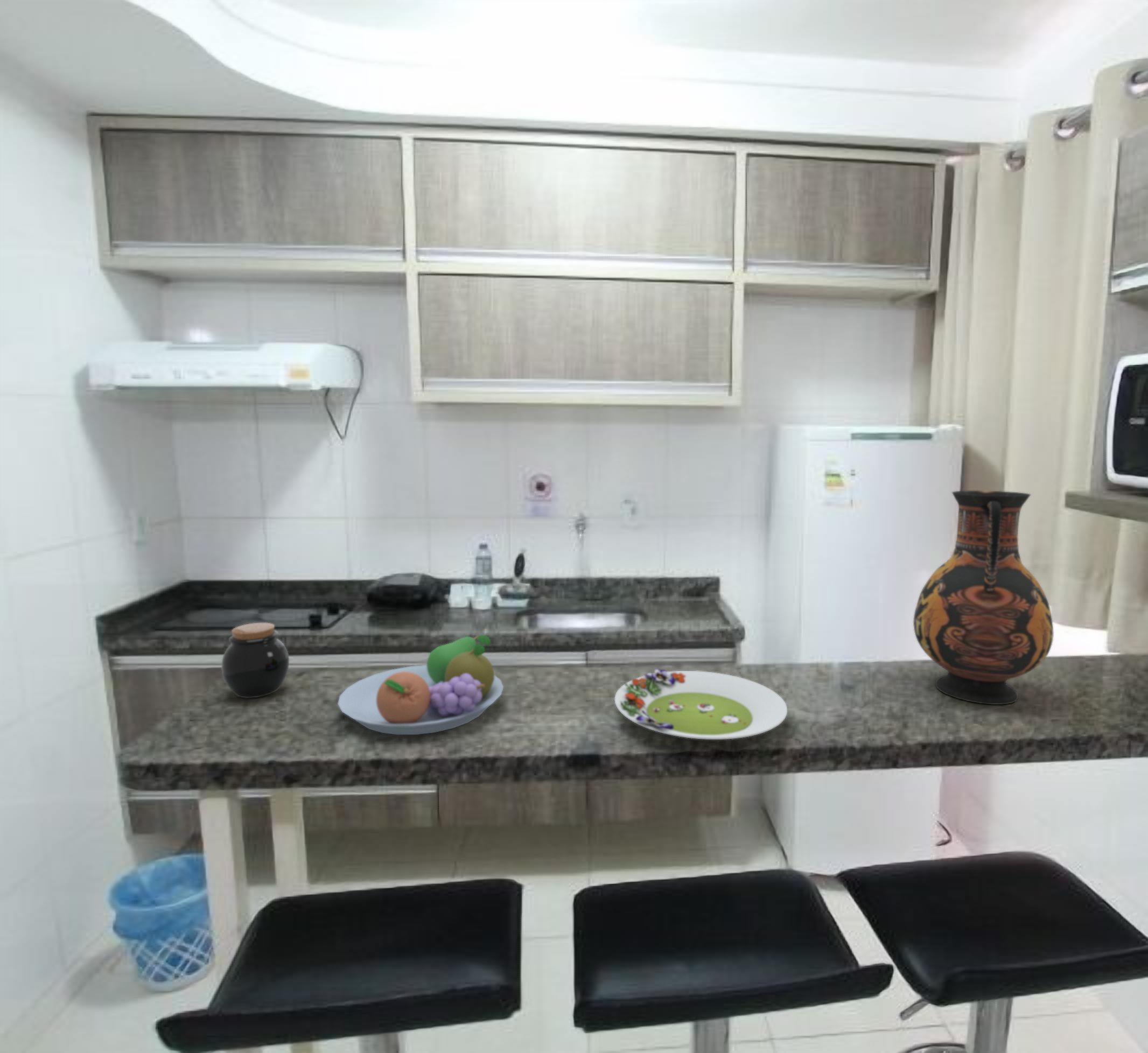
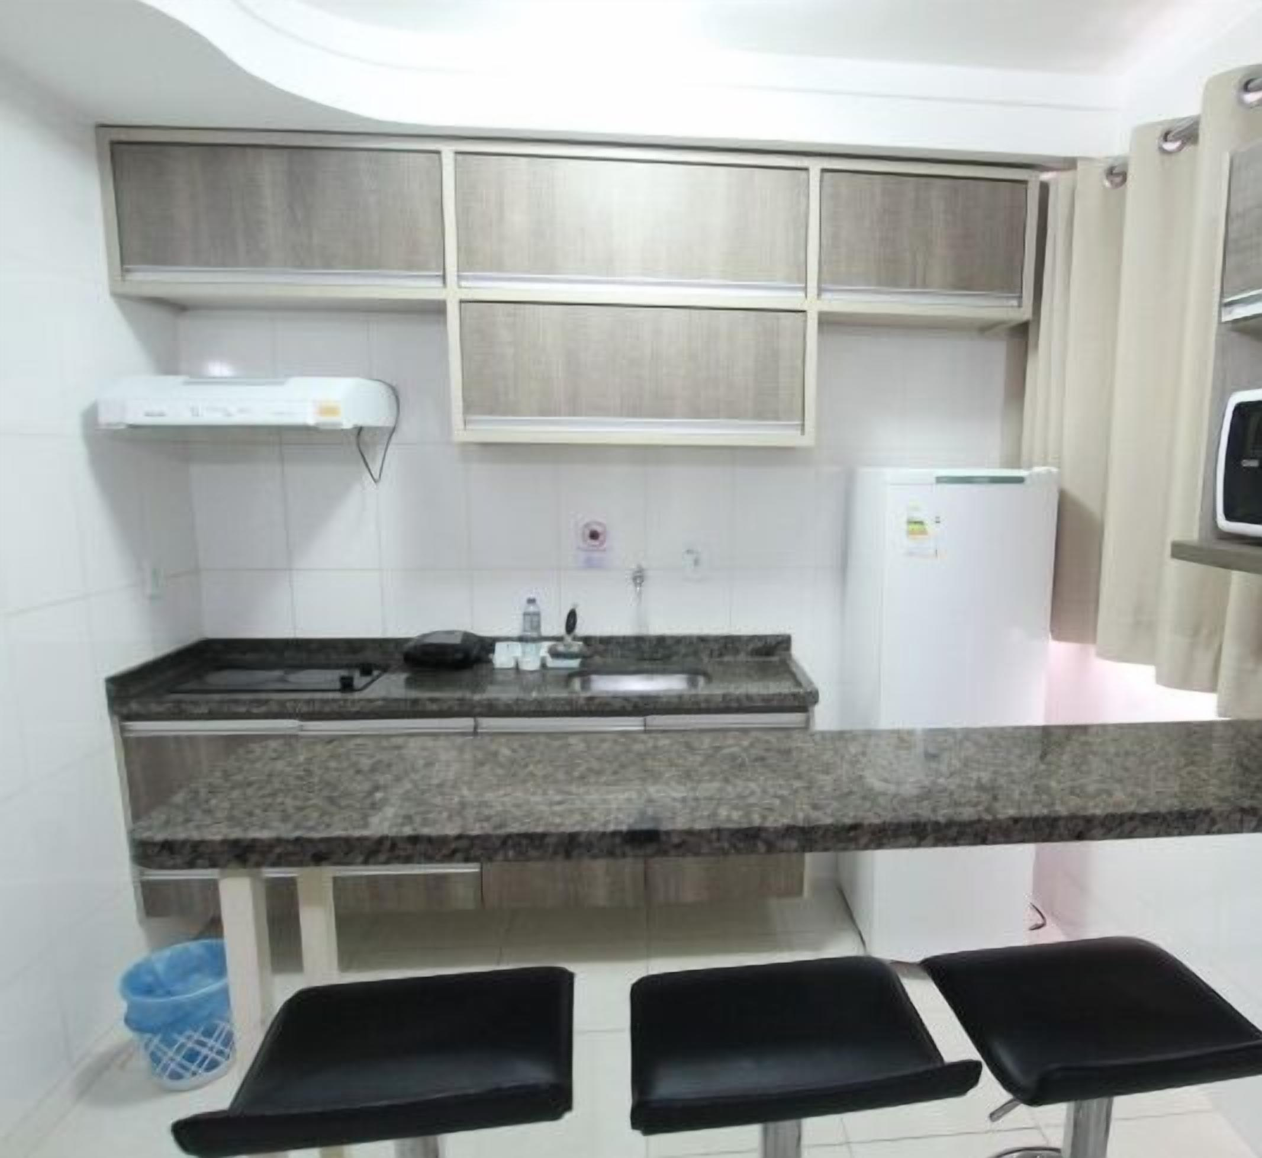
- vase [913,490,1054,705]
- jar [221,622,290,699]
- fruit bowl [337,634,504,735]
- salad plate [614,669,788,740]
